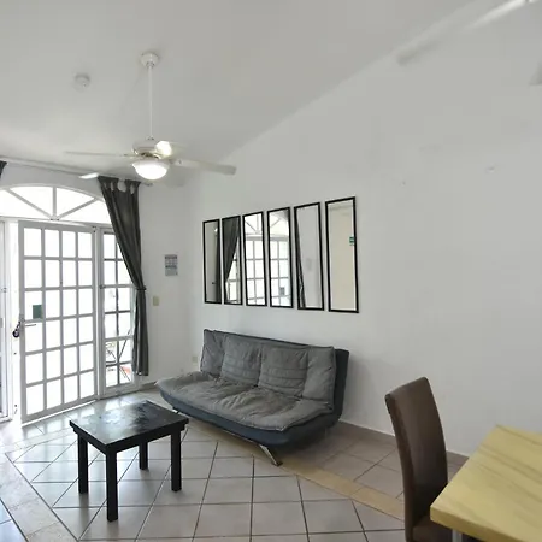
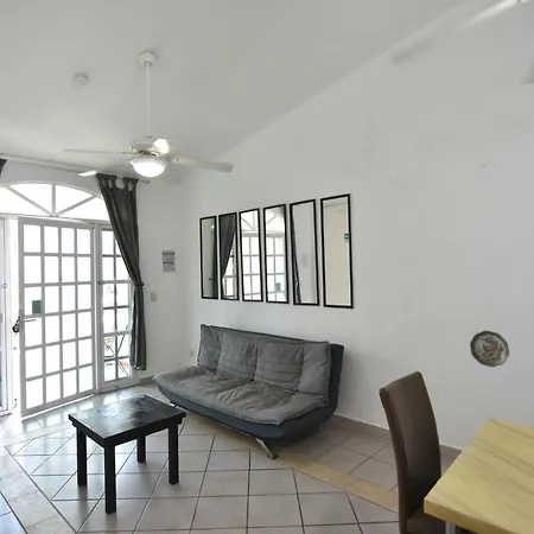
+ decorative plate [469,330,510,368]
